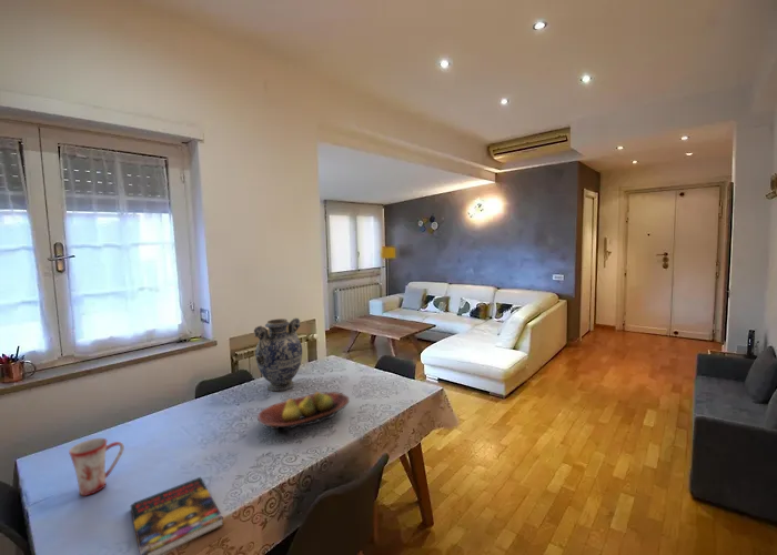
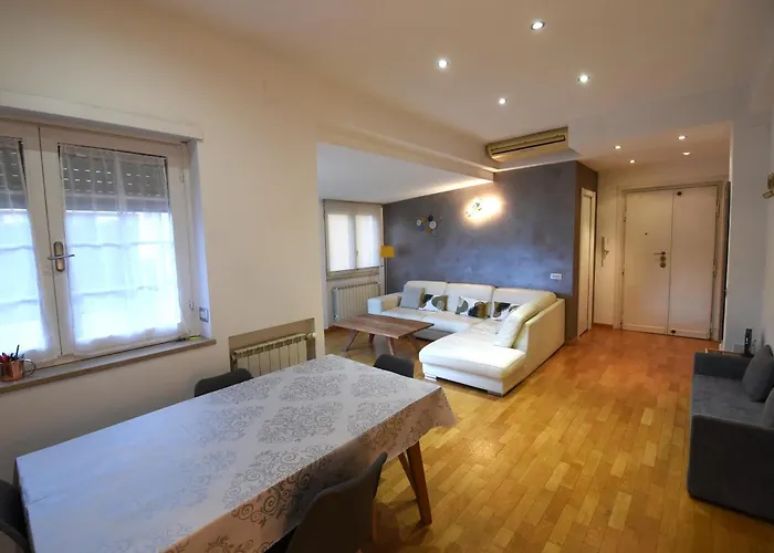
- fruit bowl [256,391,351,433]
- vase [253,316,303,392]
- mug [68,437,125,497]
- book [130,476,225,555]
